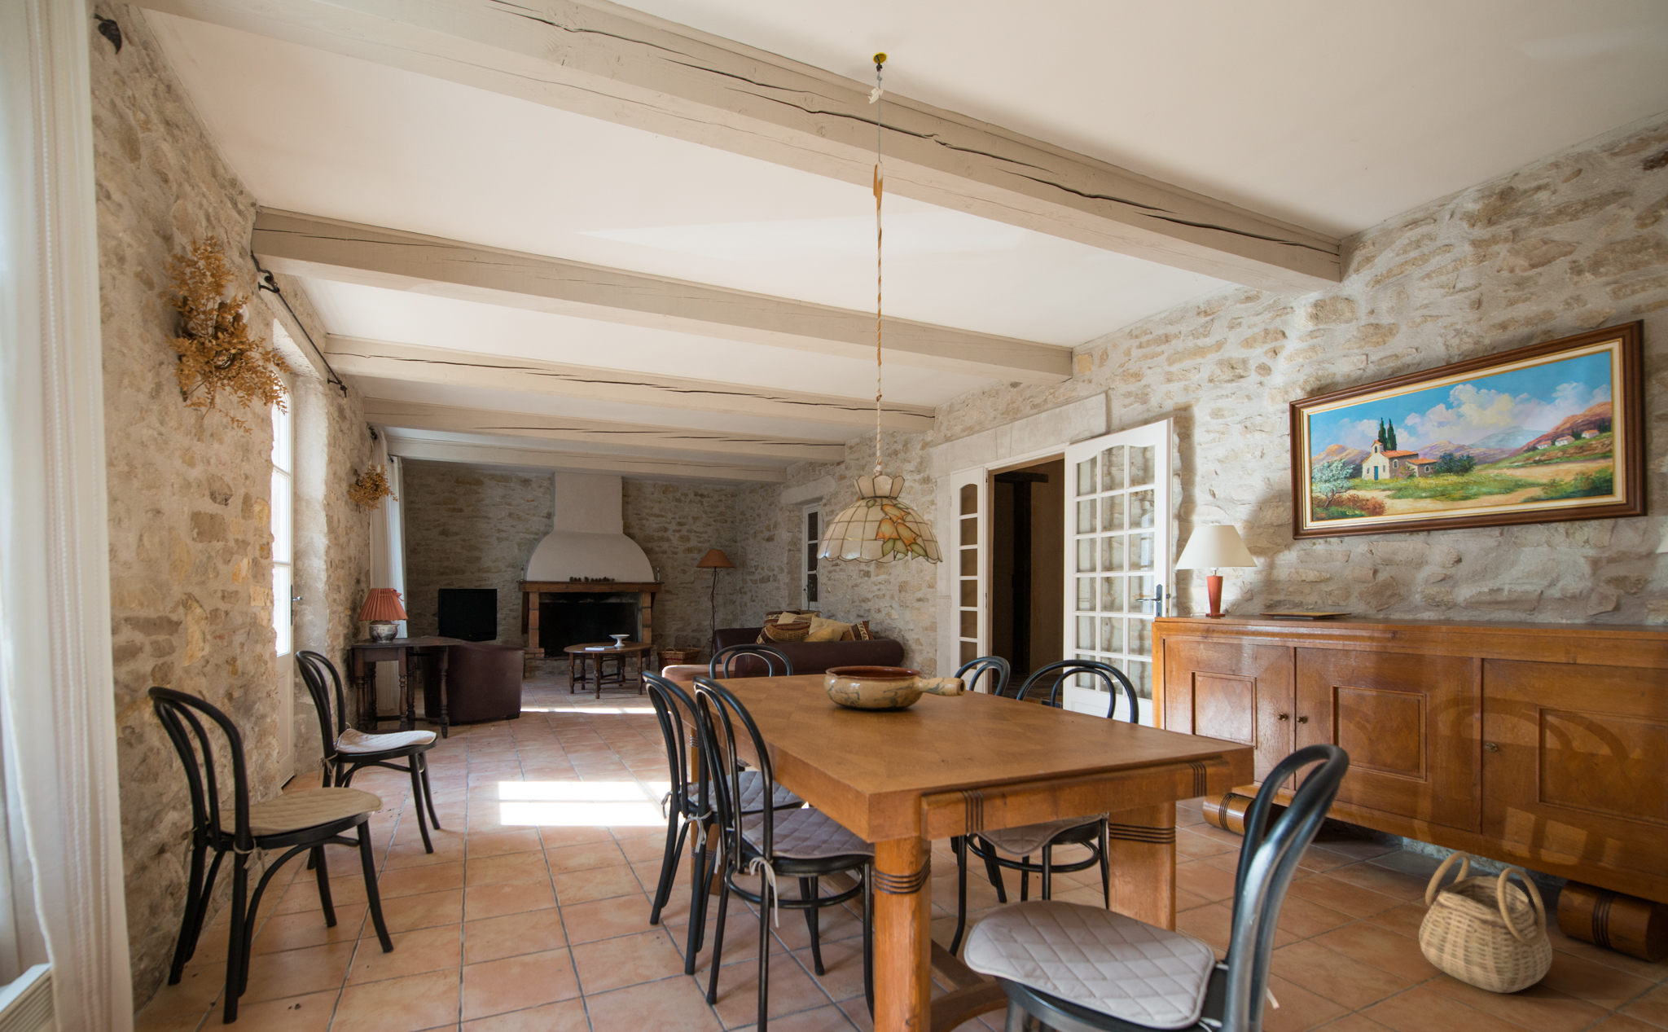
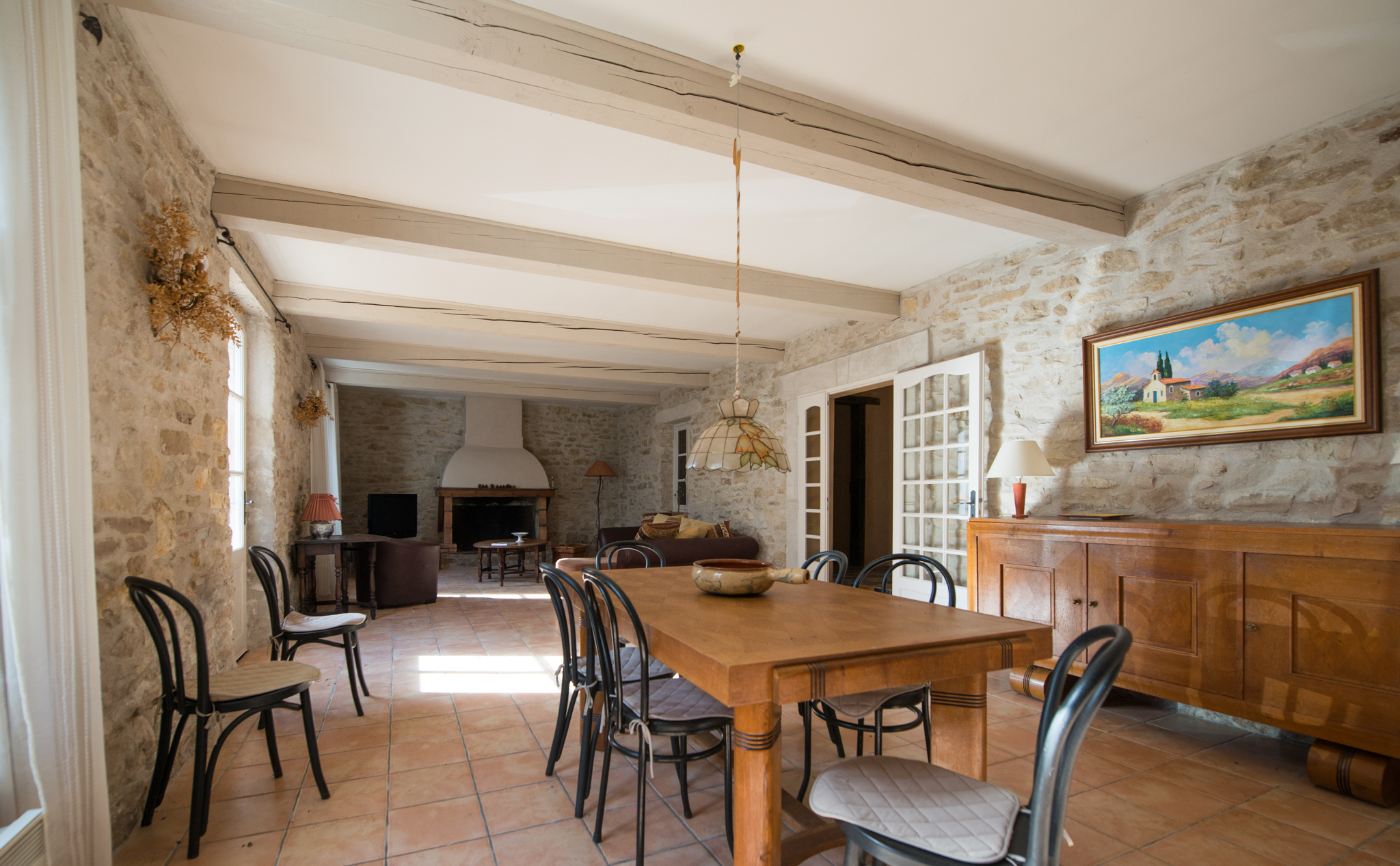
- basket [1418,850,1554,994]
